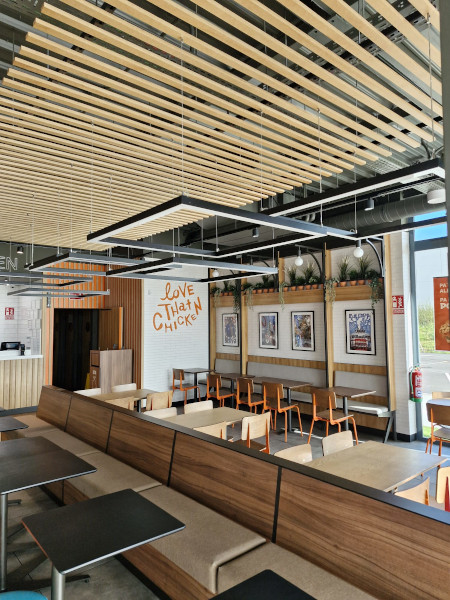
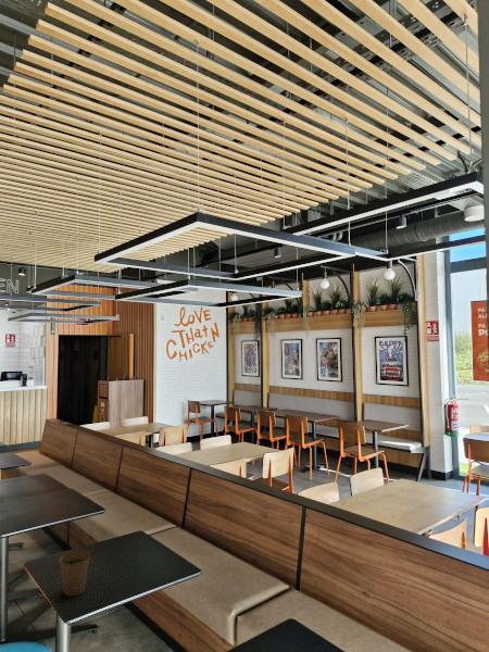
+ paper cup [58,549,91,598]
